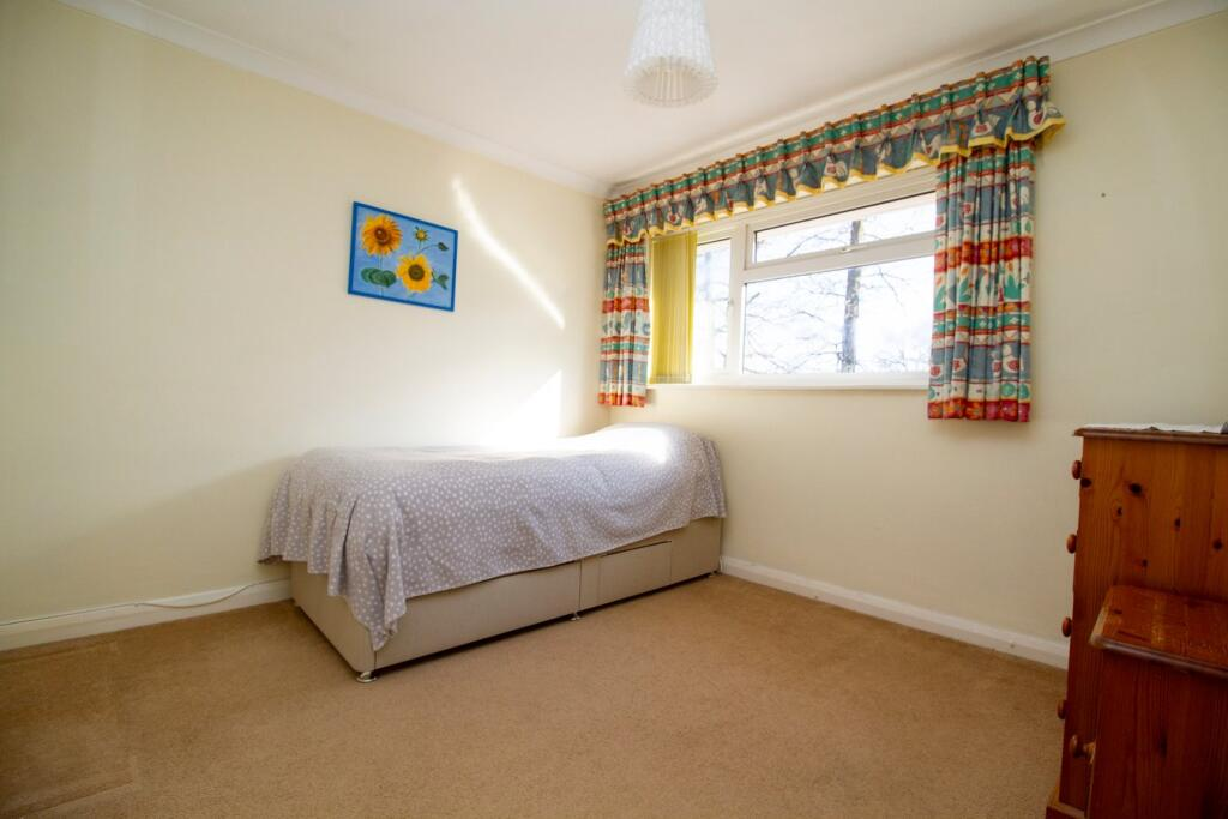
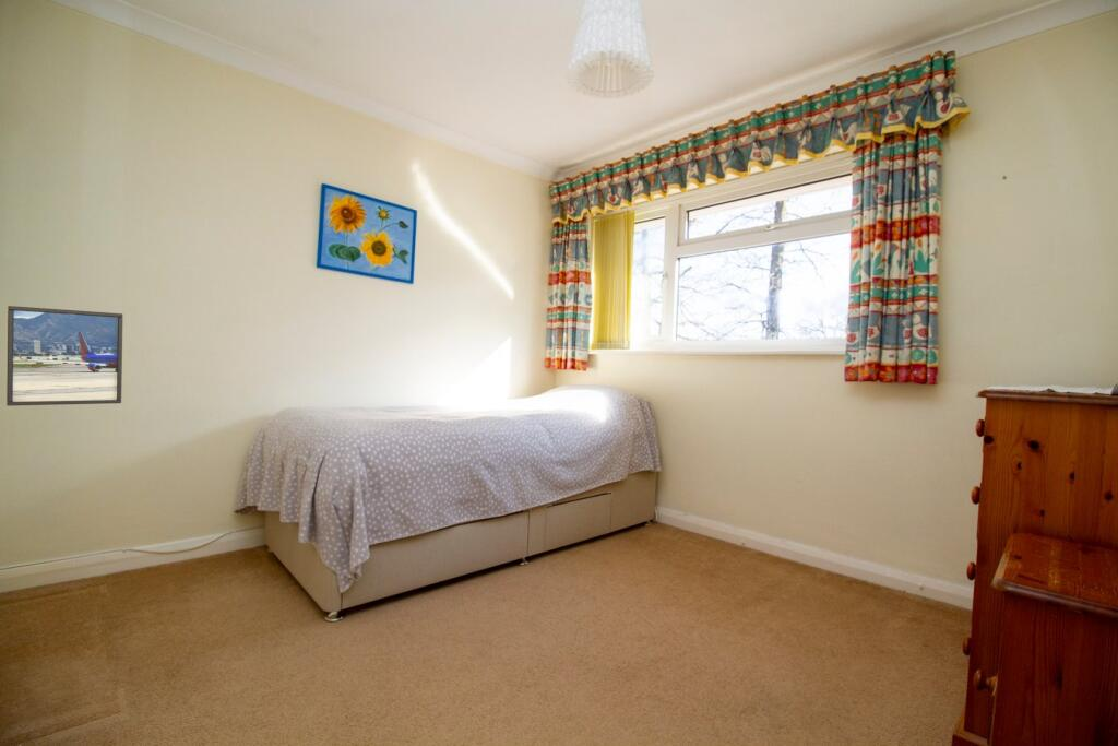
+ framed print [5,305,124,407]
